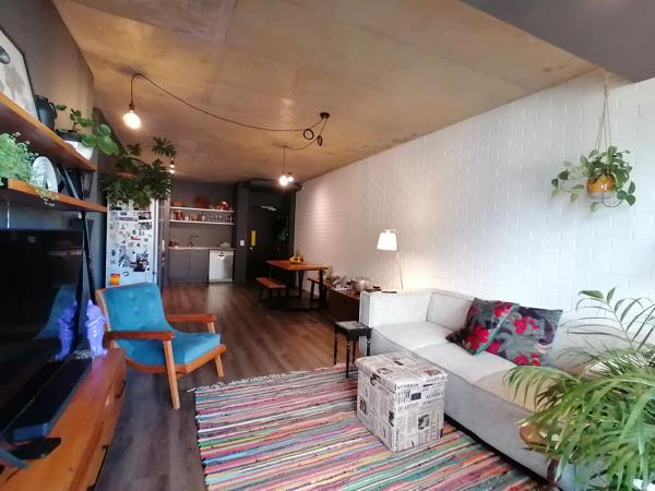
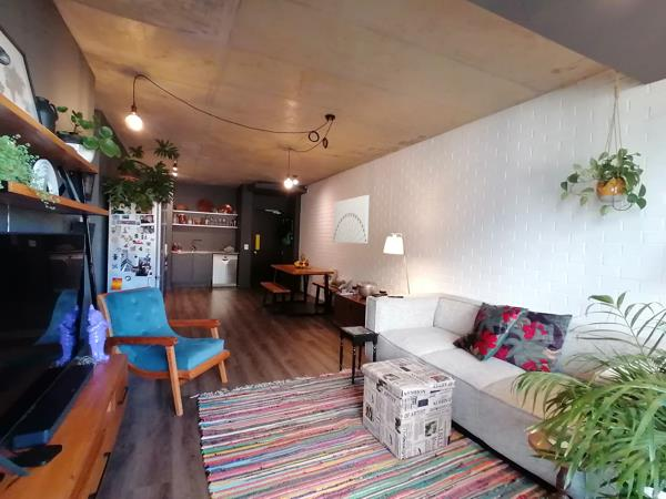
+ wall art [333,194,370,244]
